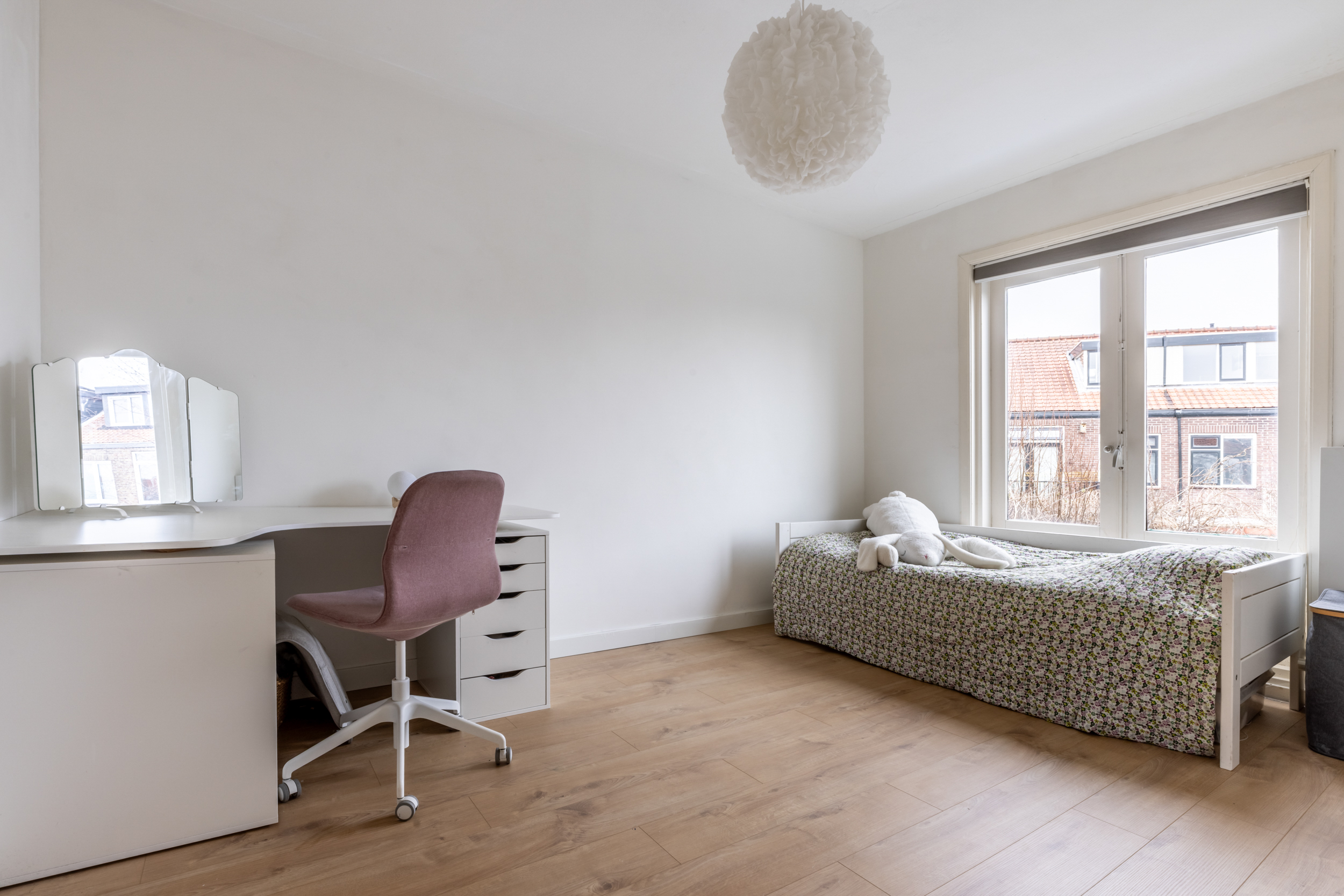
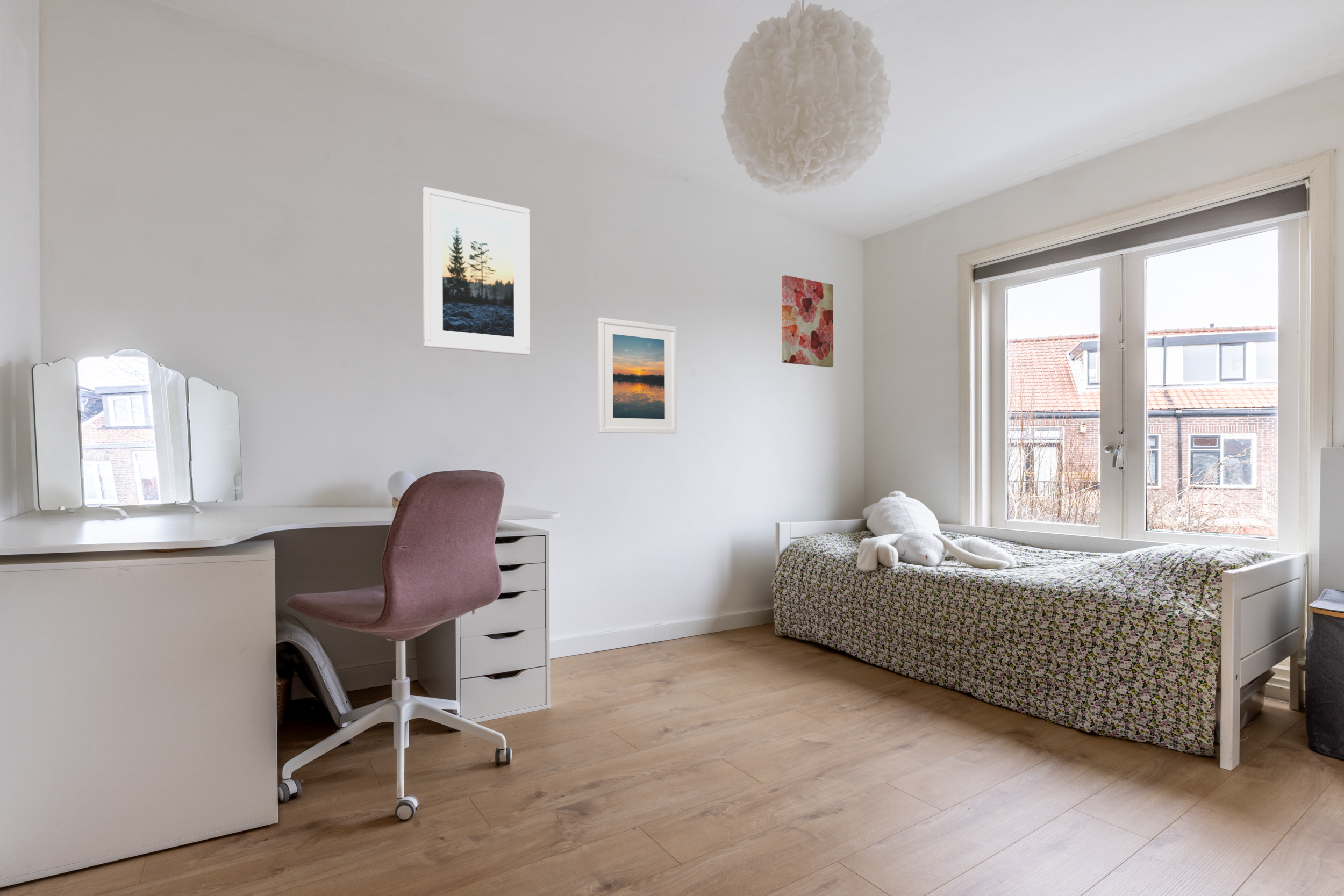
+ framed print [423,186,531,356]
+ wall art [781,275,834,368]
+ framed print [597,317,677,434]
